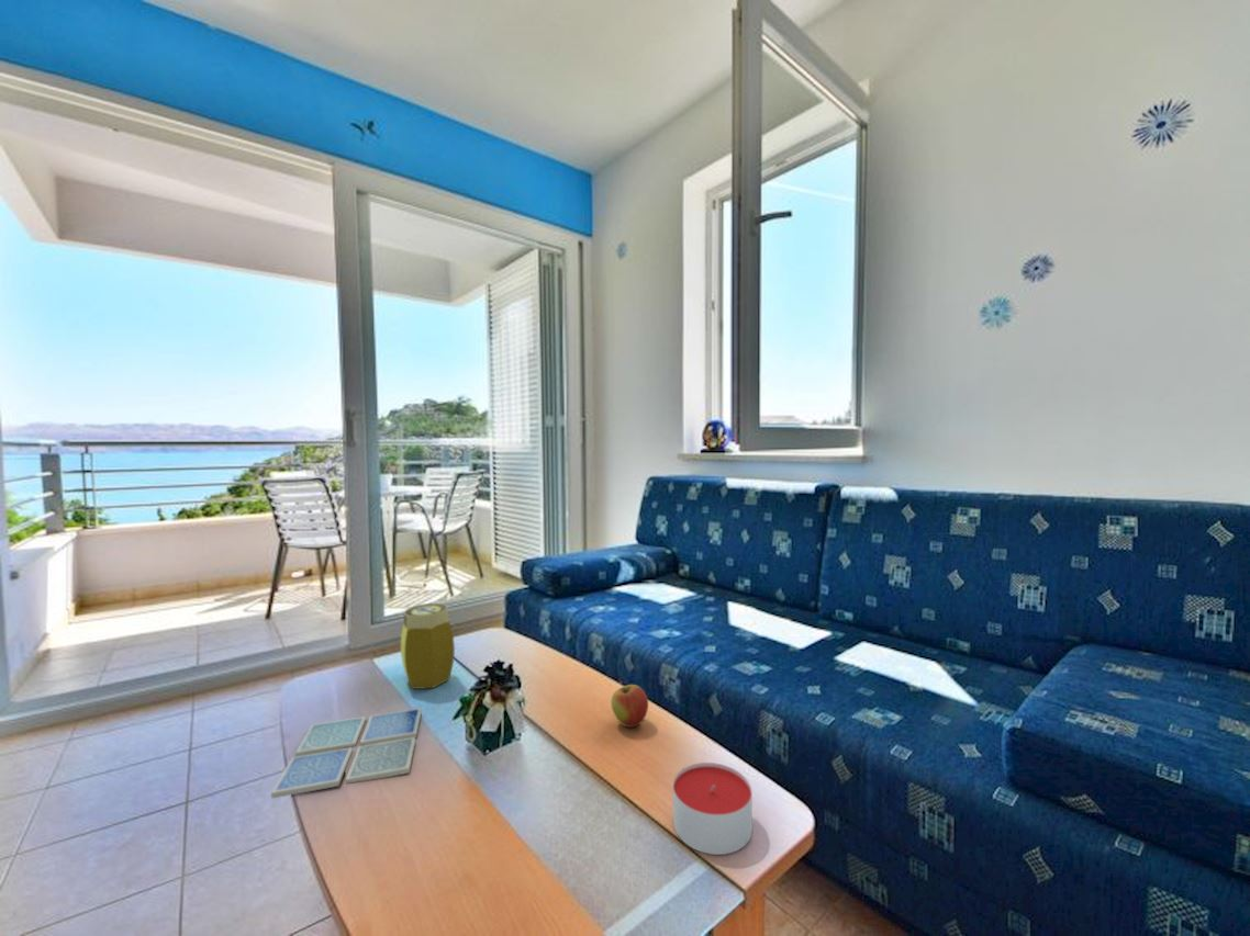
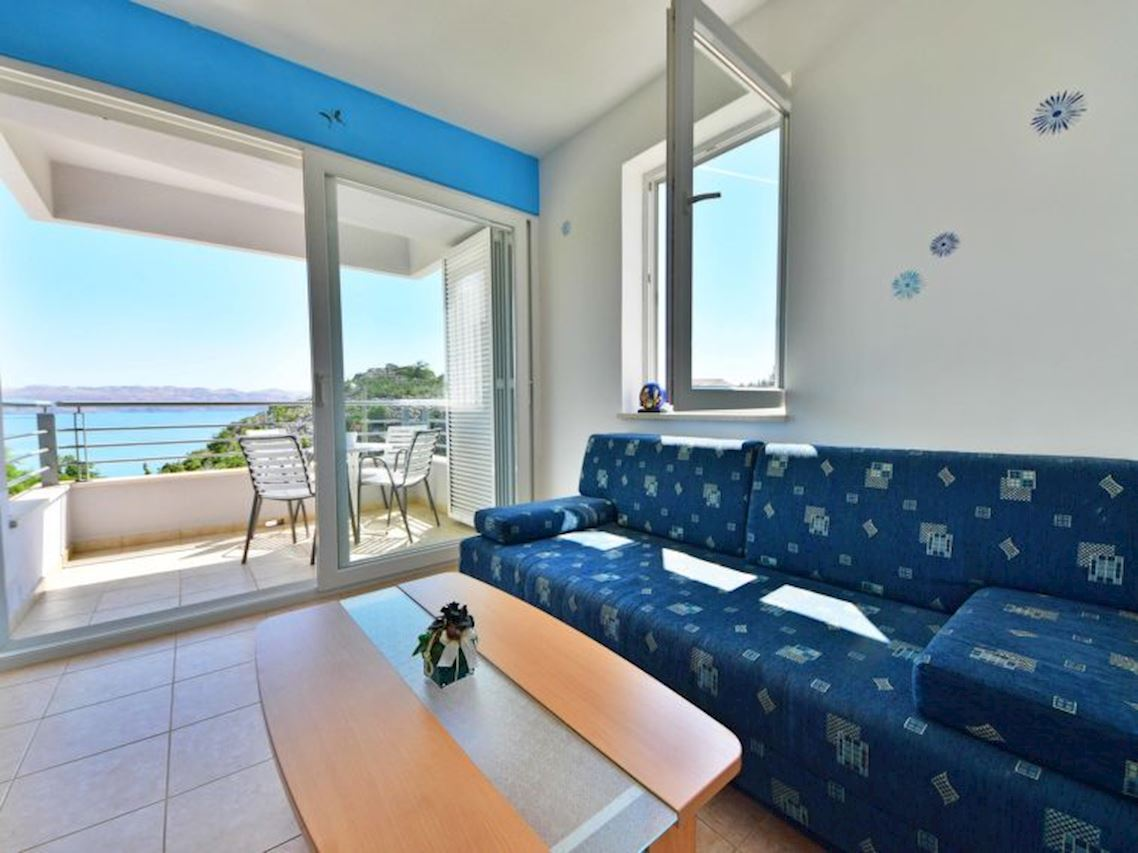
- drink coaster [270,708,422,800]
- jar [400,602,456,690]
- apple [610,680,649,729]
- candle [672,762,754,856]
